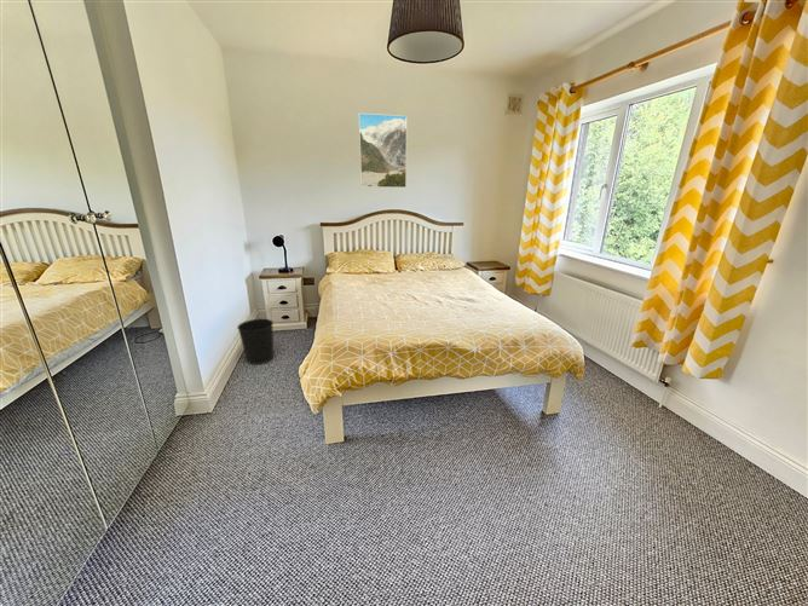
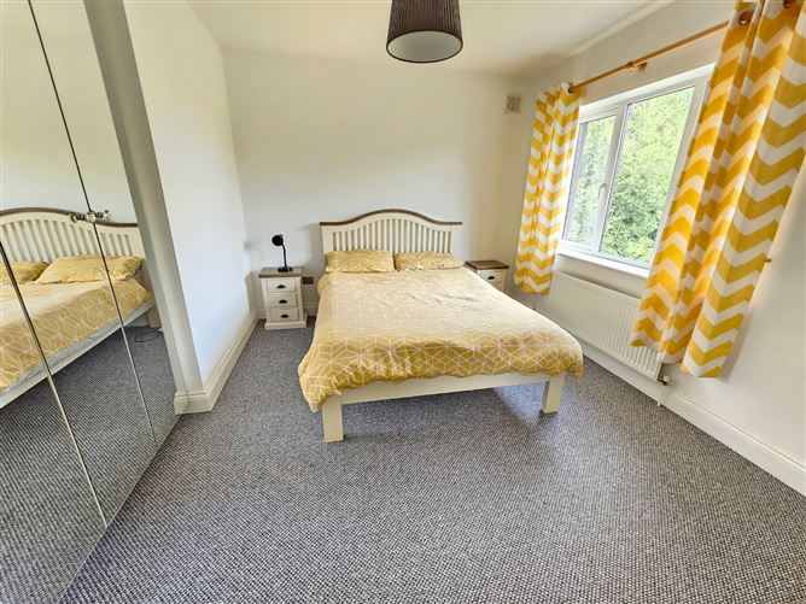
- wastebasket [236,318,275,367]
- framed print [358,112,408,189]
